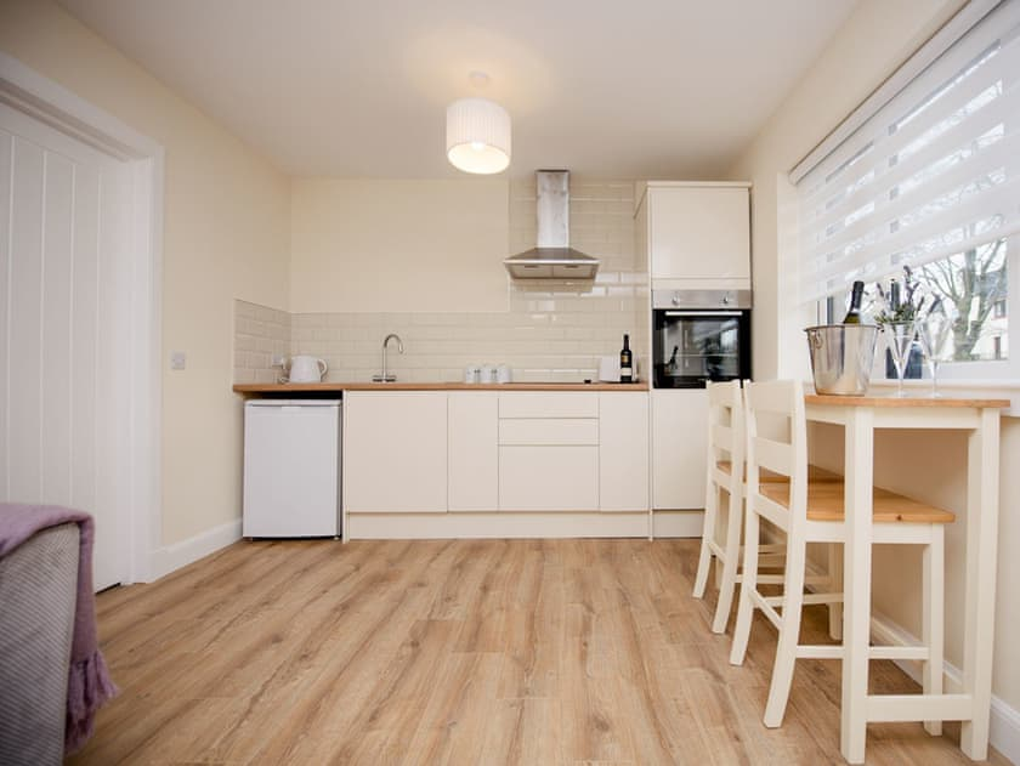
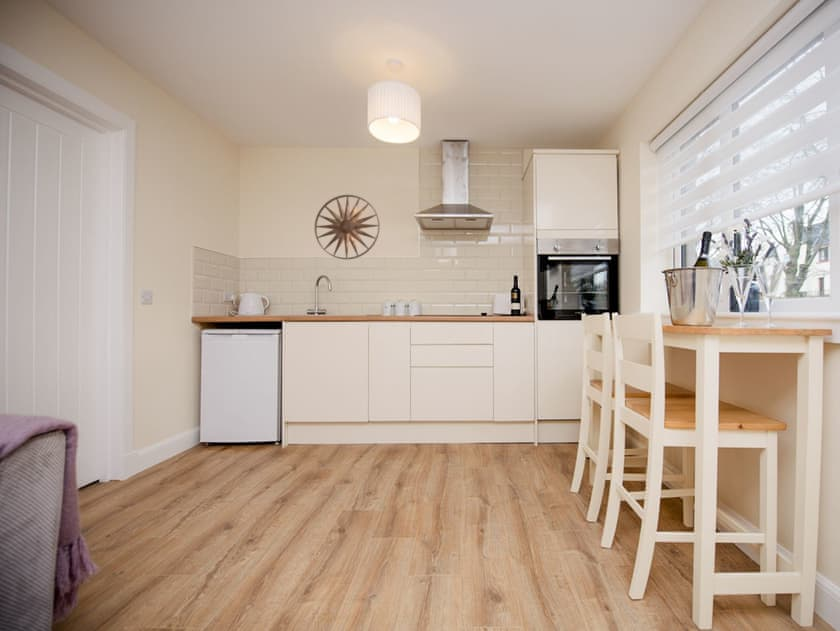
+ wall art [314,194,381,260]
